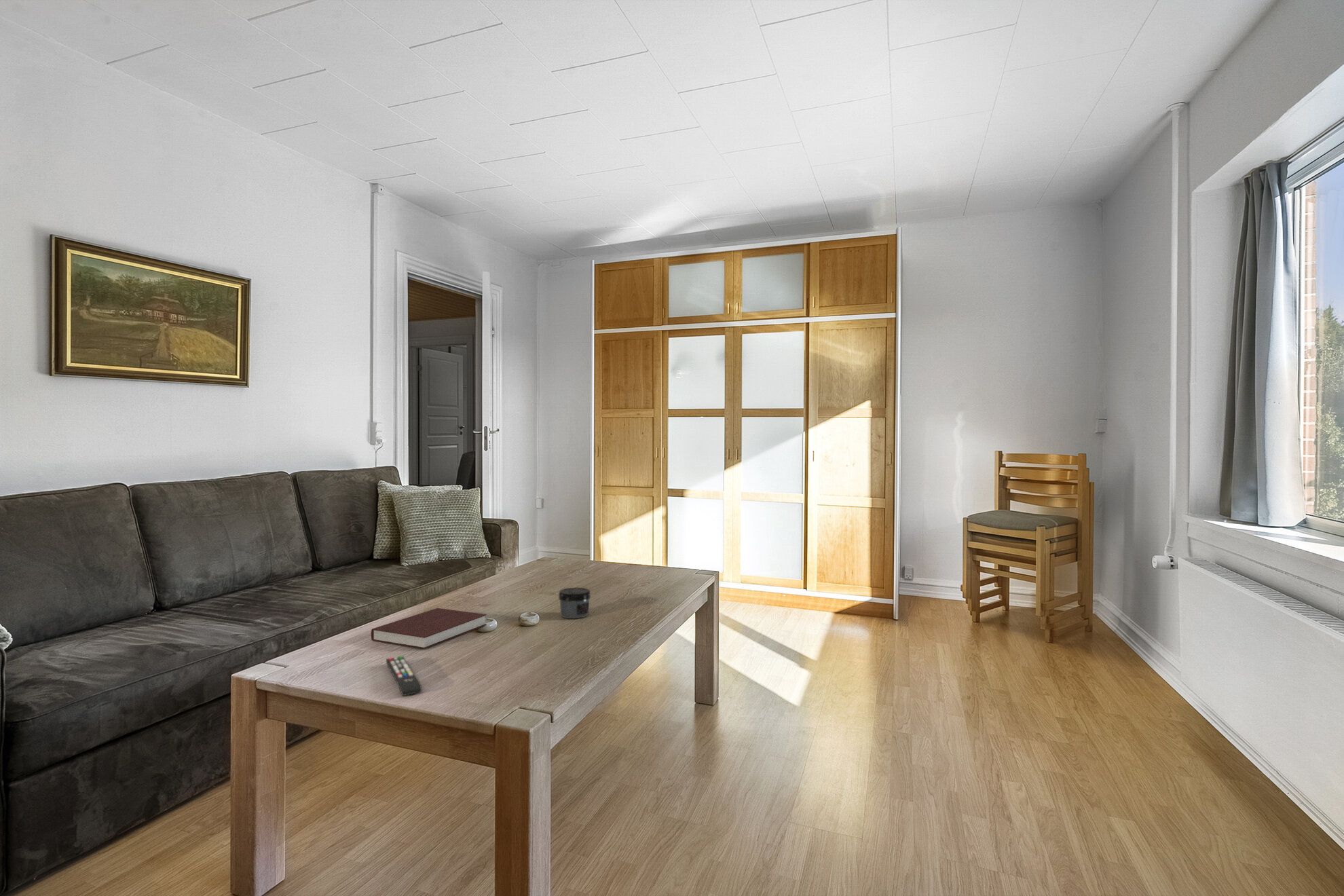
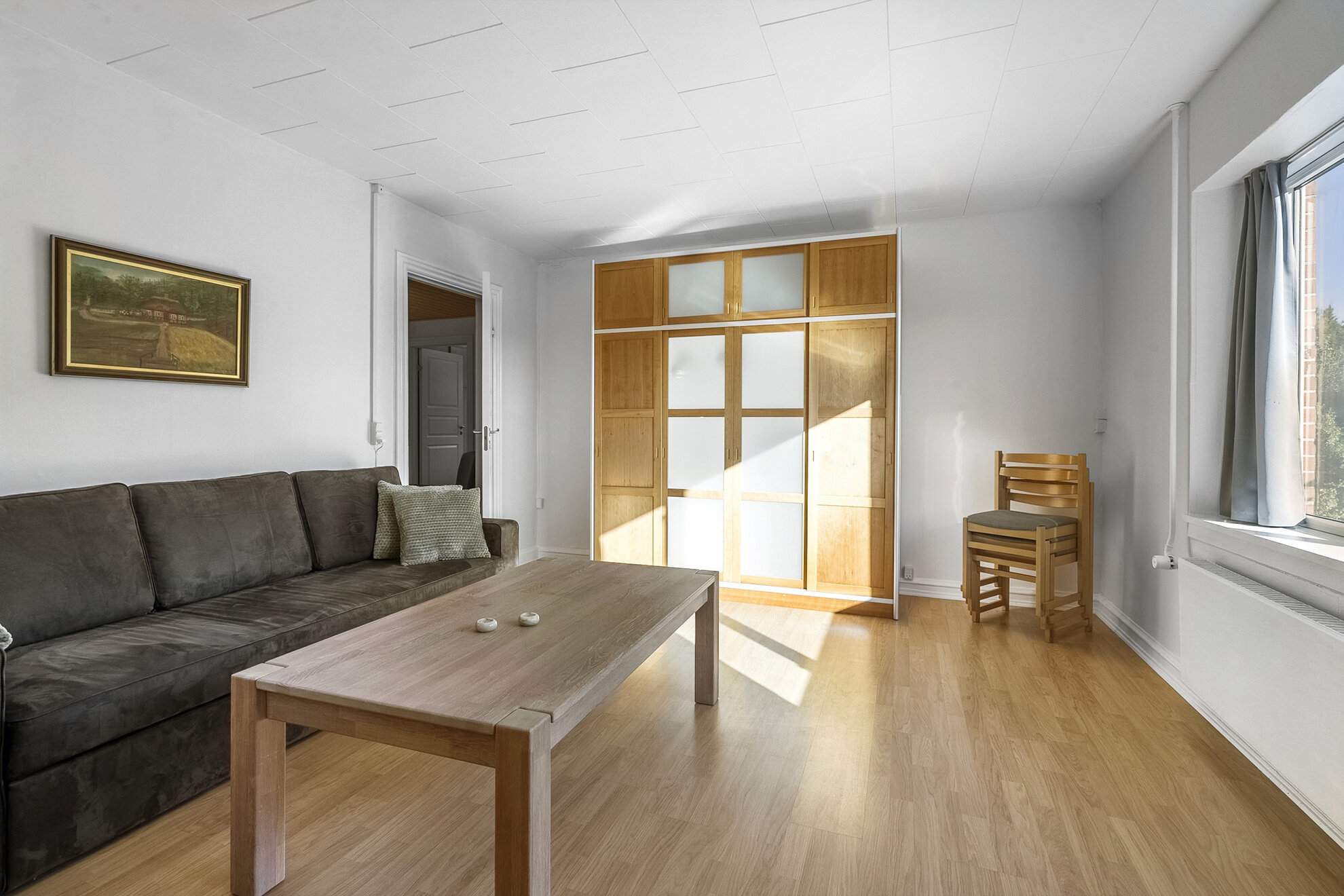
- jar [558,587,591,619]
- notebook [371,608,487,650]
- remote control [386,656,422,696]
